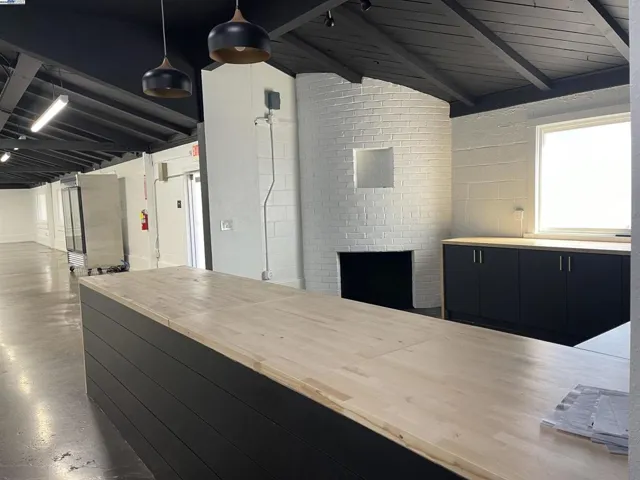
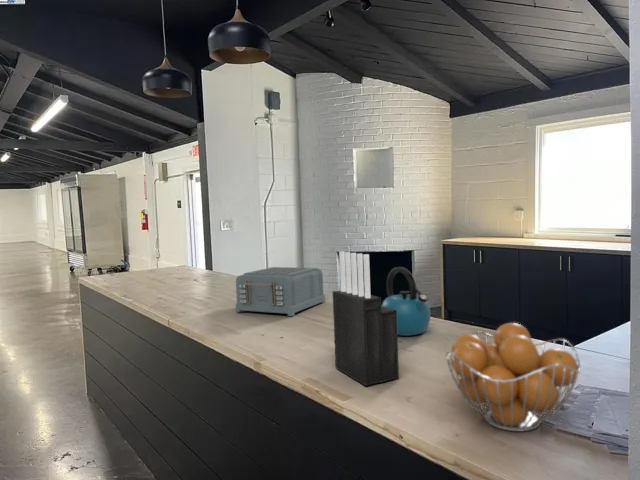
+ knife block [332,251,400,387]
+ fruit basket [445,322,582,432]
+ kettle [381,266,432,337]
+ toaster [235,266,326,317]
